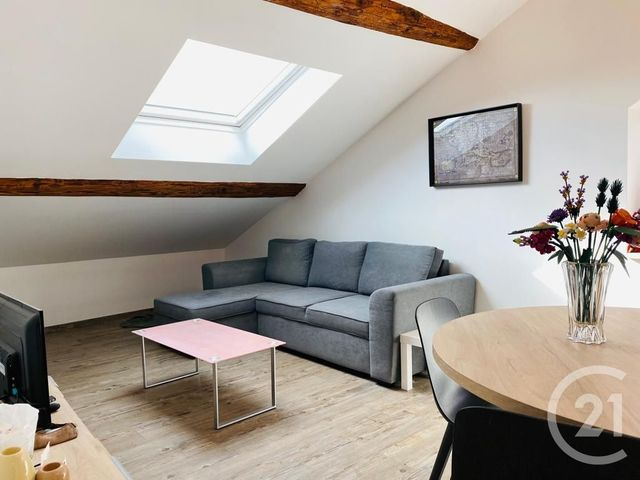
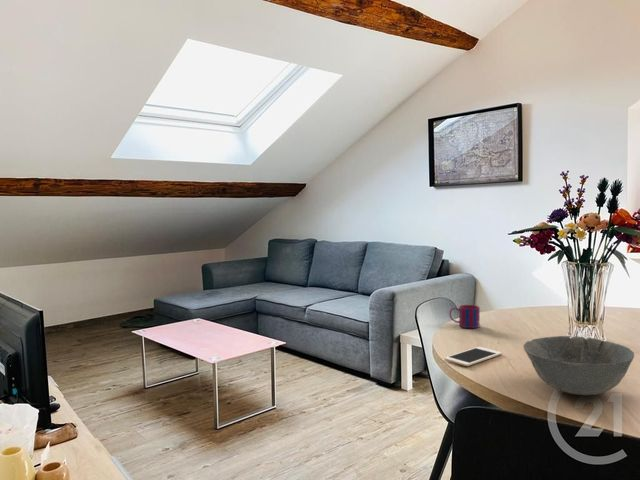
+ mug [448,304,481,329]
+ cell phone [444,346,503,367]
+ bowl [522,335,635,396]
